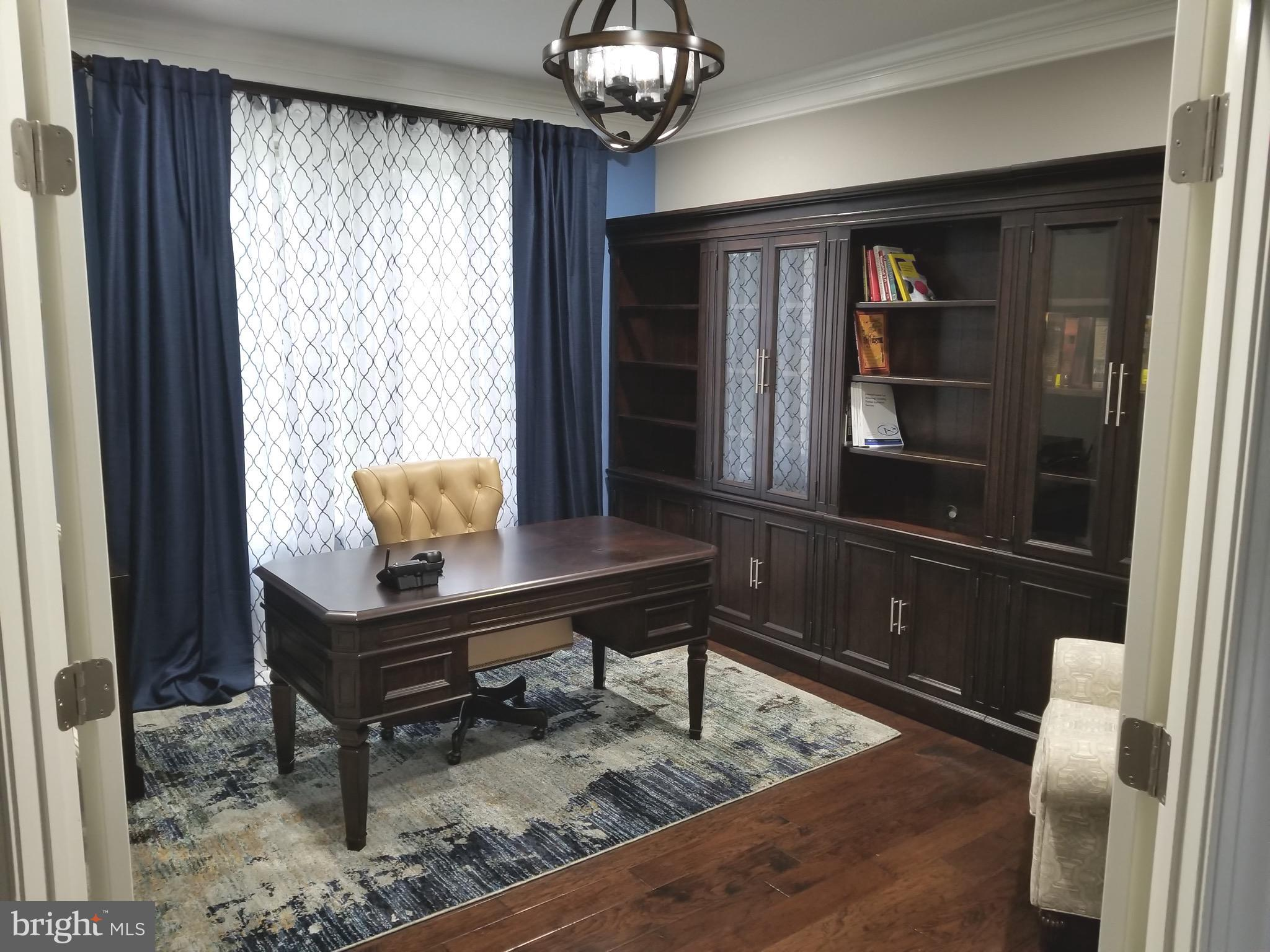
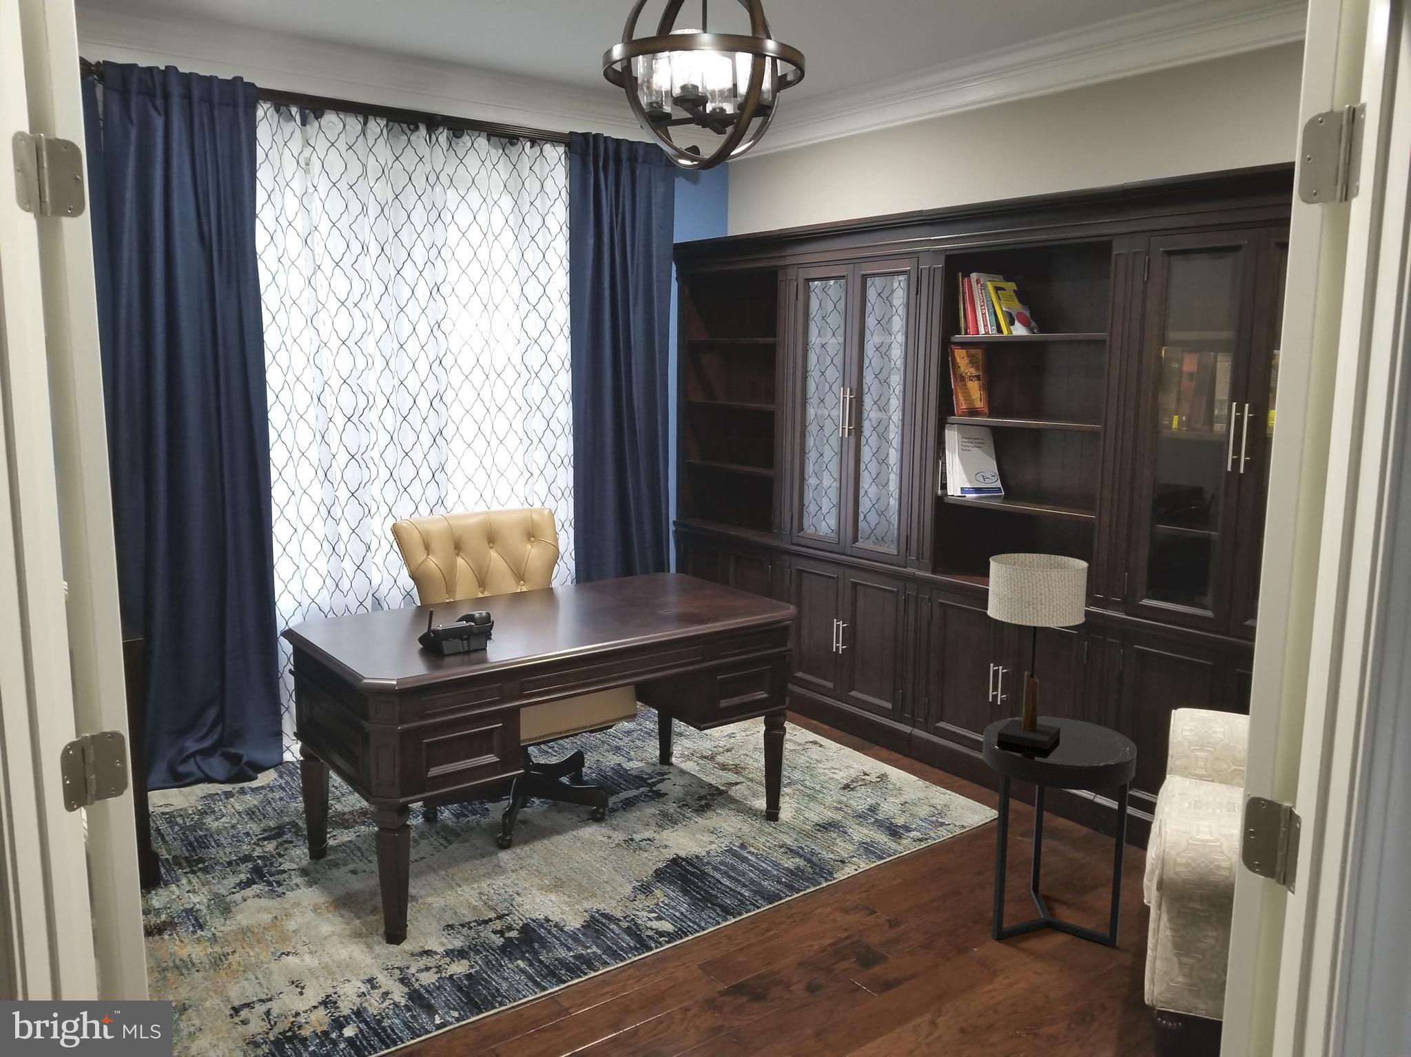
+ table lamp [987,553,1089,749]
+ side table [982,716,1138,948]
